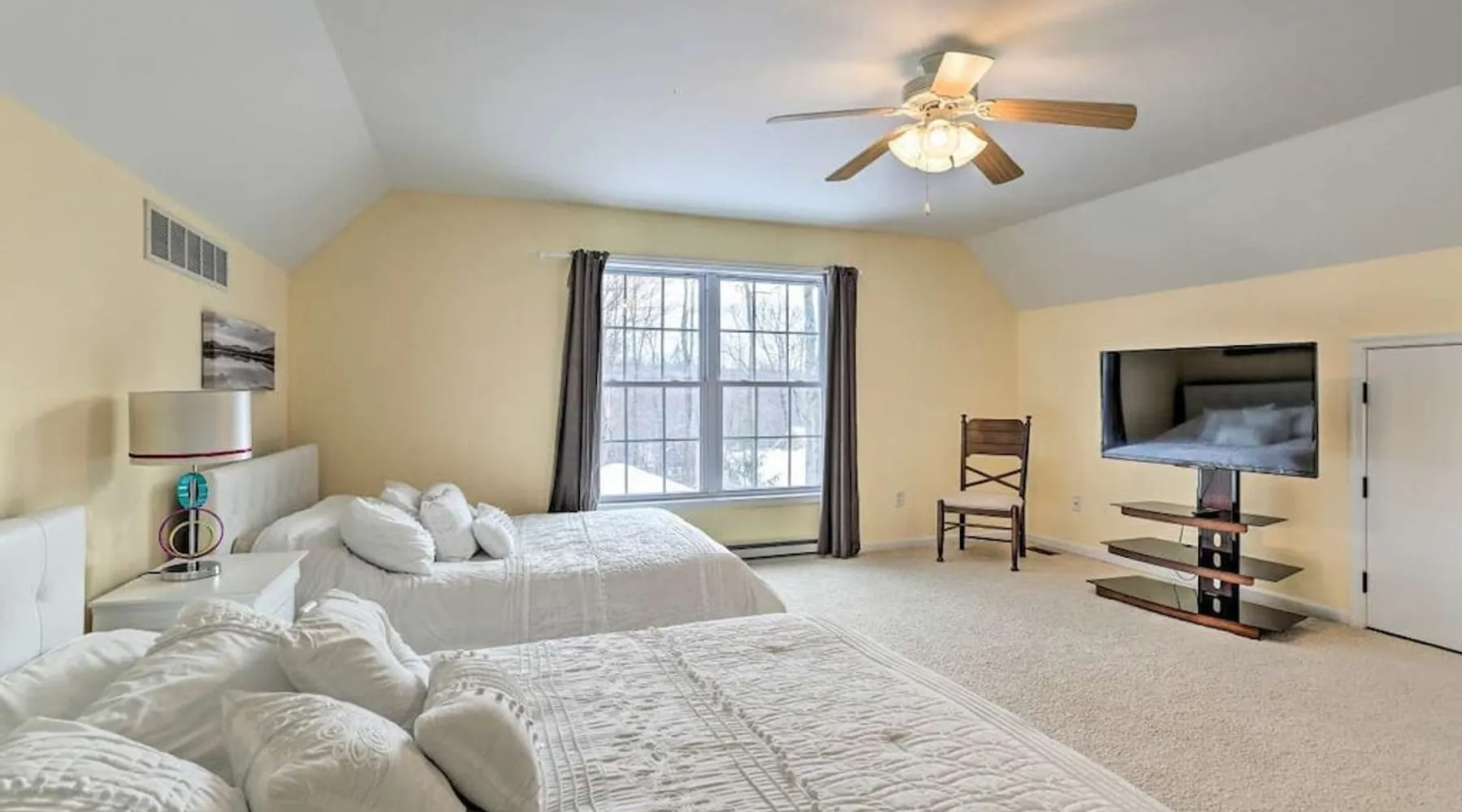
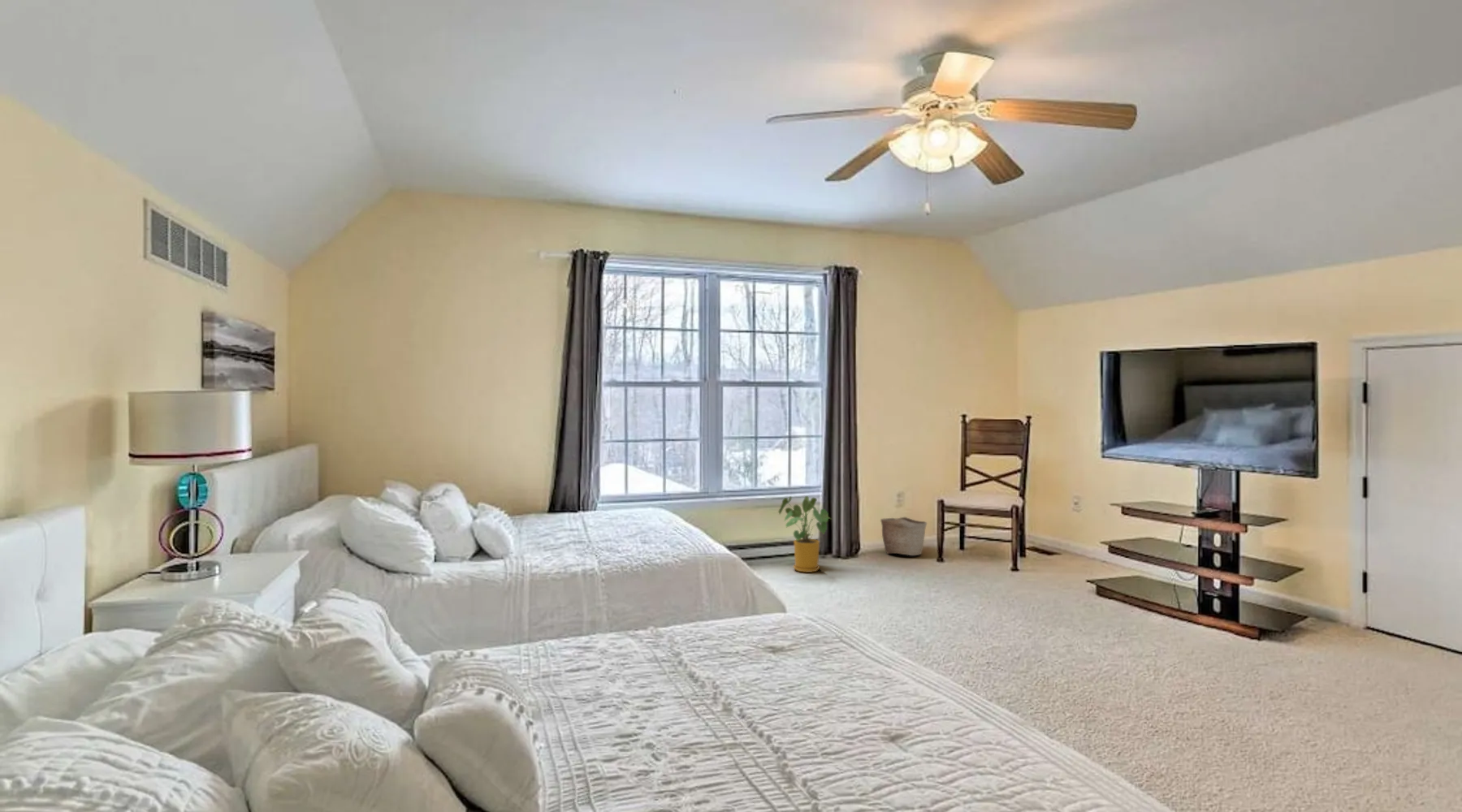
+ house plant [777,495,834,573]
+ basket [880,516,928,556]
